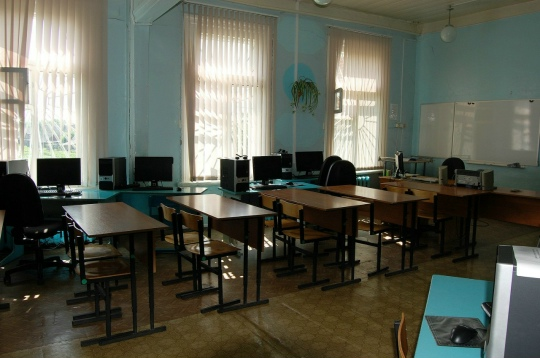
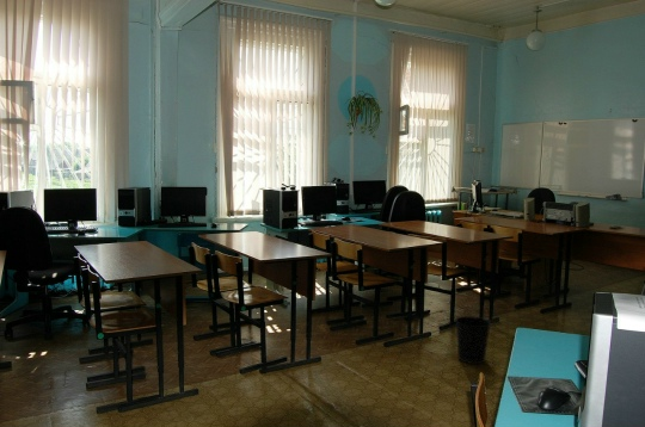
+ wastebasket [454,315,492,365]
